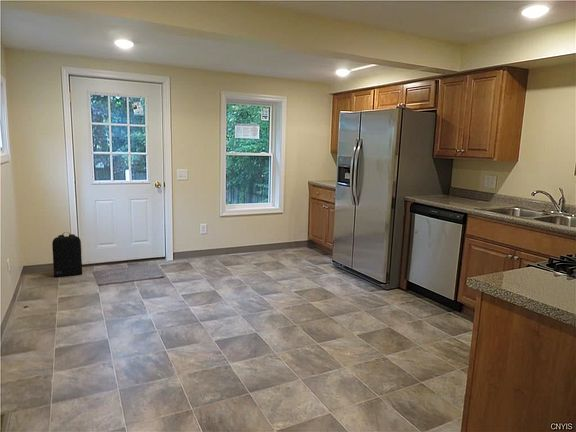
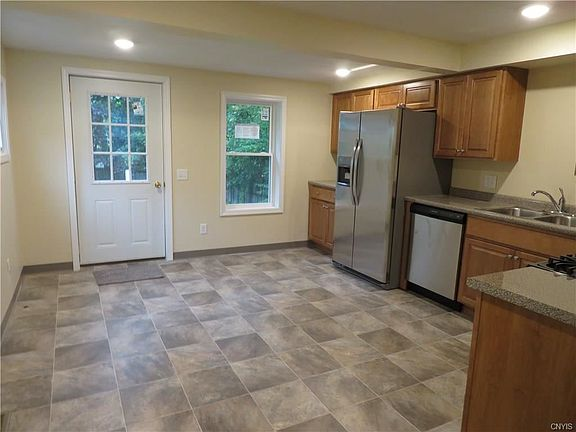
- backpack [51,231,83,278]
